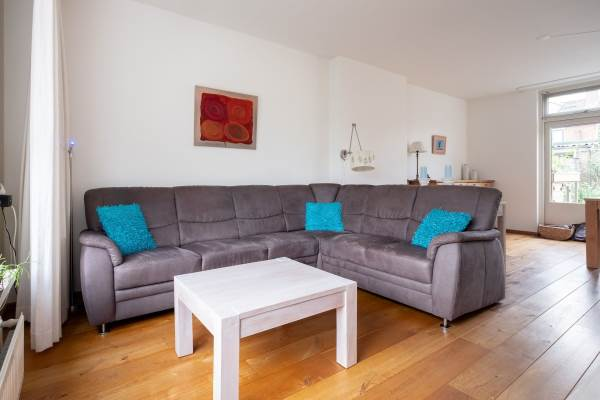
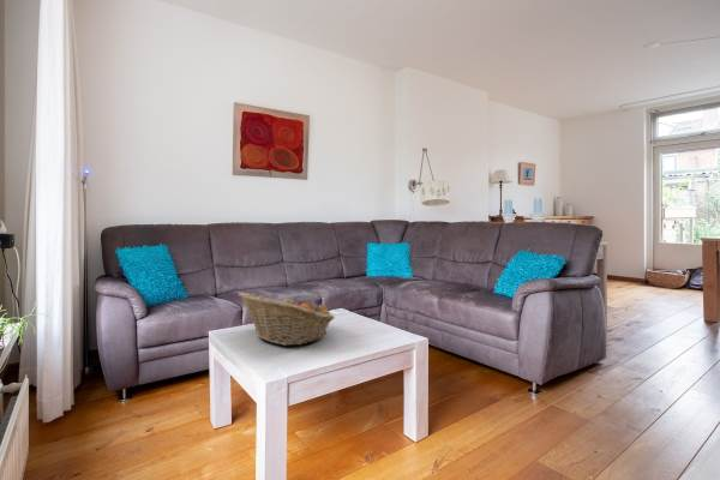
+ fruit basket [238,290,336,347]
